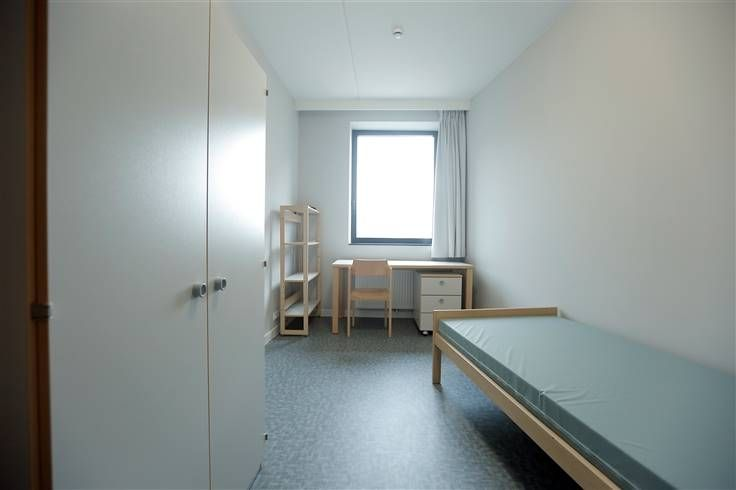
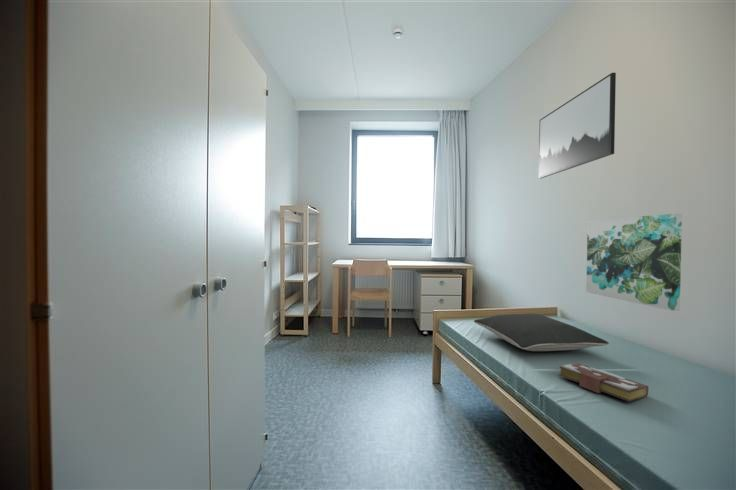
+ book [558,362,649,403]
+ pillow [473,313,610,352]
+ wall art [538,72,617,179]
+ wall art [585,213,683,312]
